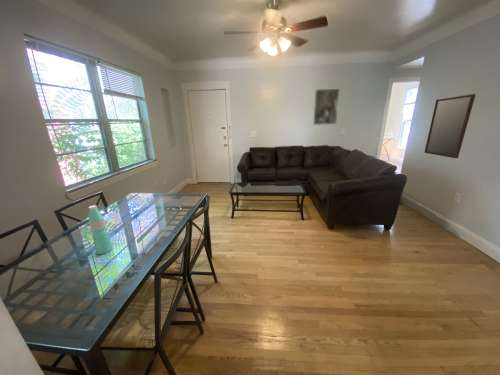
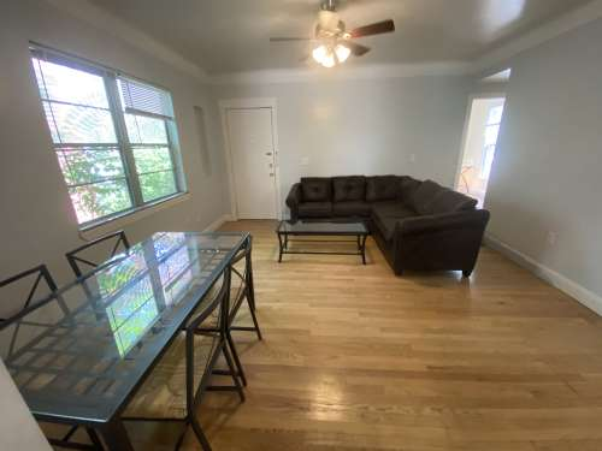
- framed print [312,88,341,126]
- water bottle [87,204,114,255]
- home mirror [424,93,477,159]
